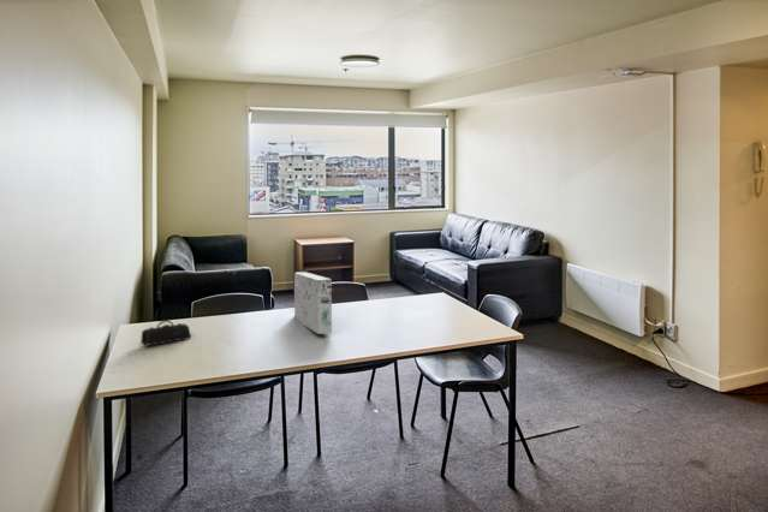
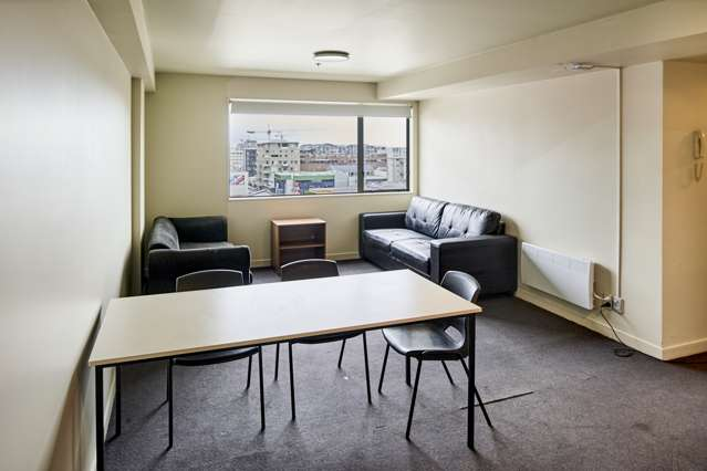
- toy set box [293,270,333,335]
- pencil case [139,318,192,347]
